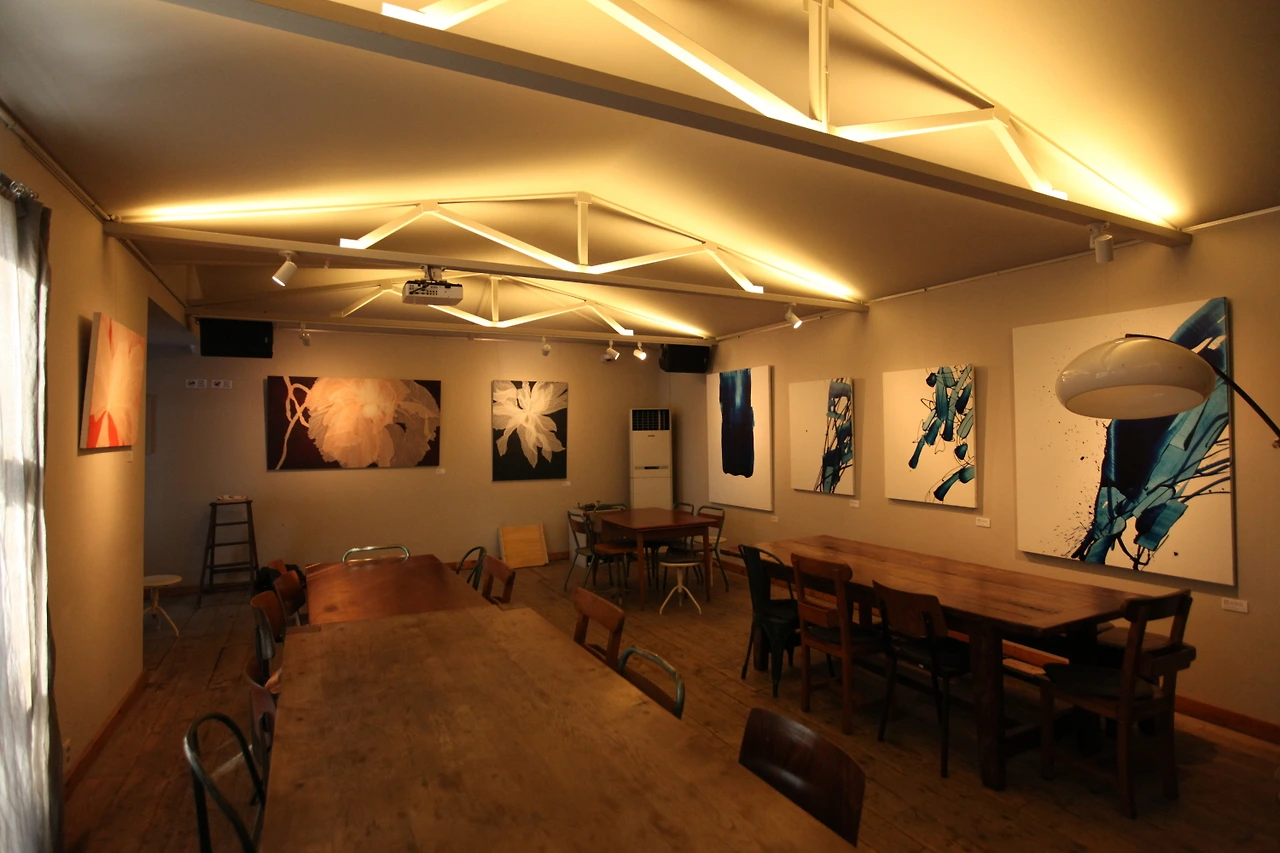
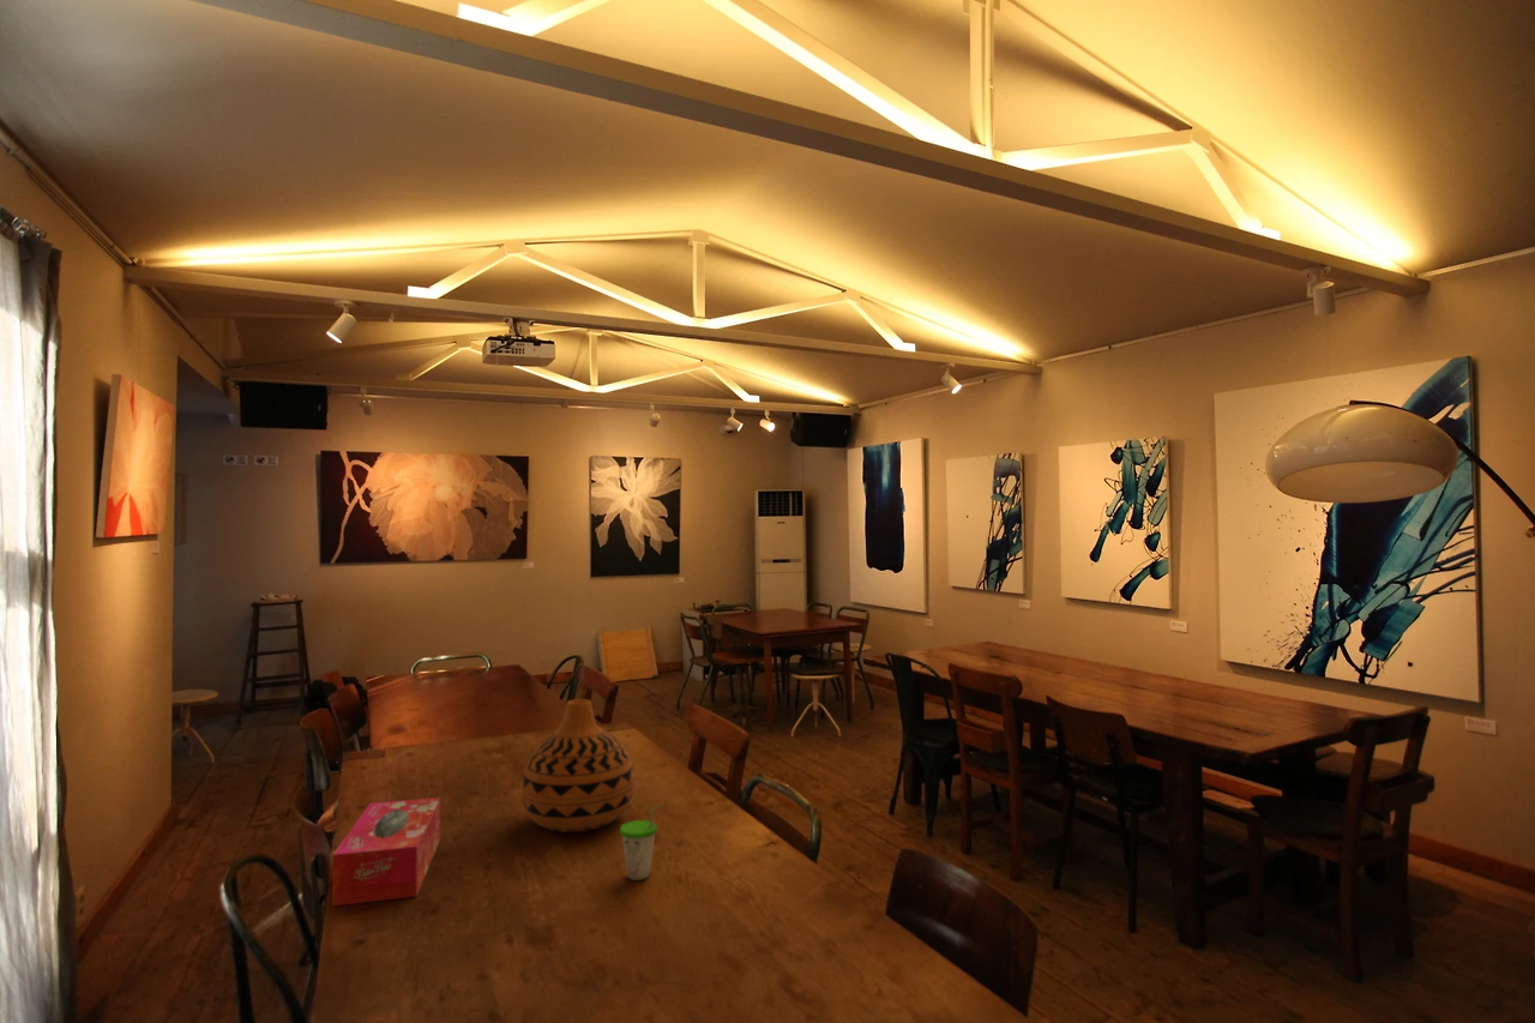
+ cup [619,802,661,881]
+ tissue box [331,796,441,907]
+ vase [520,698,636,834]
